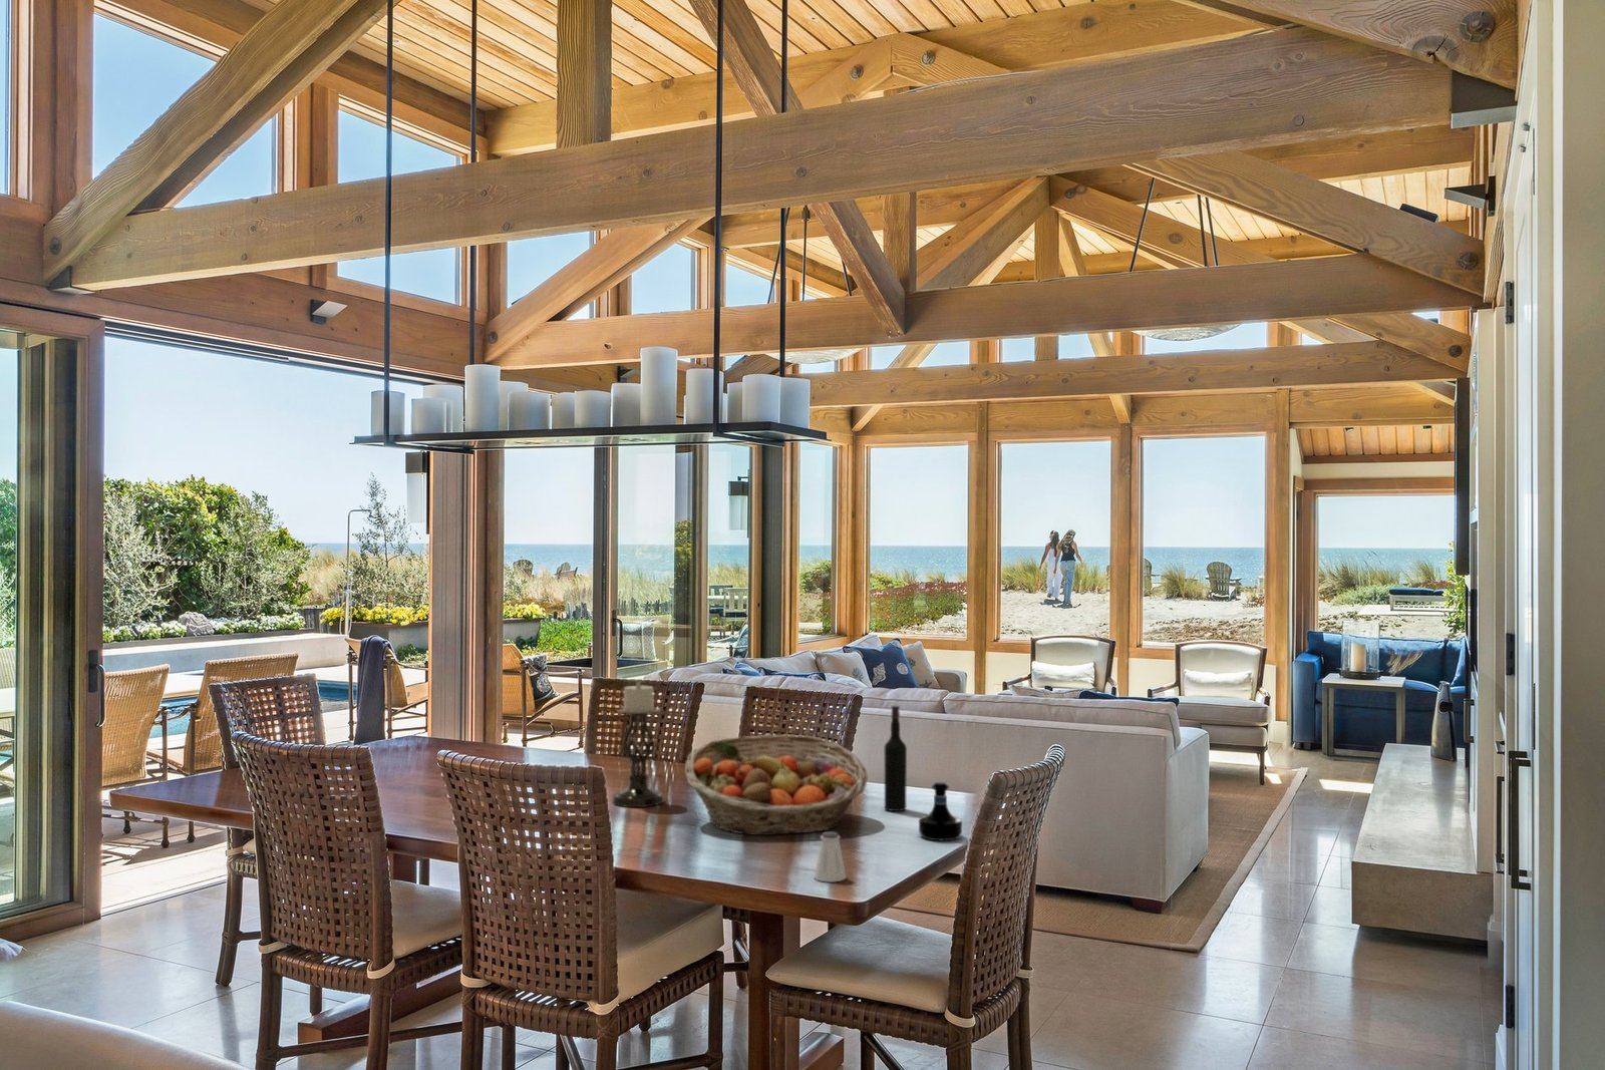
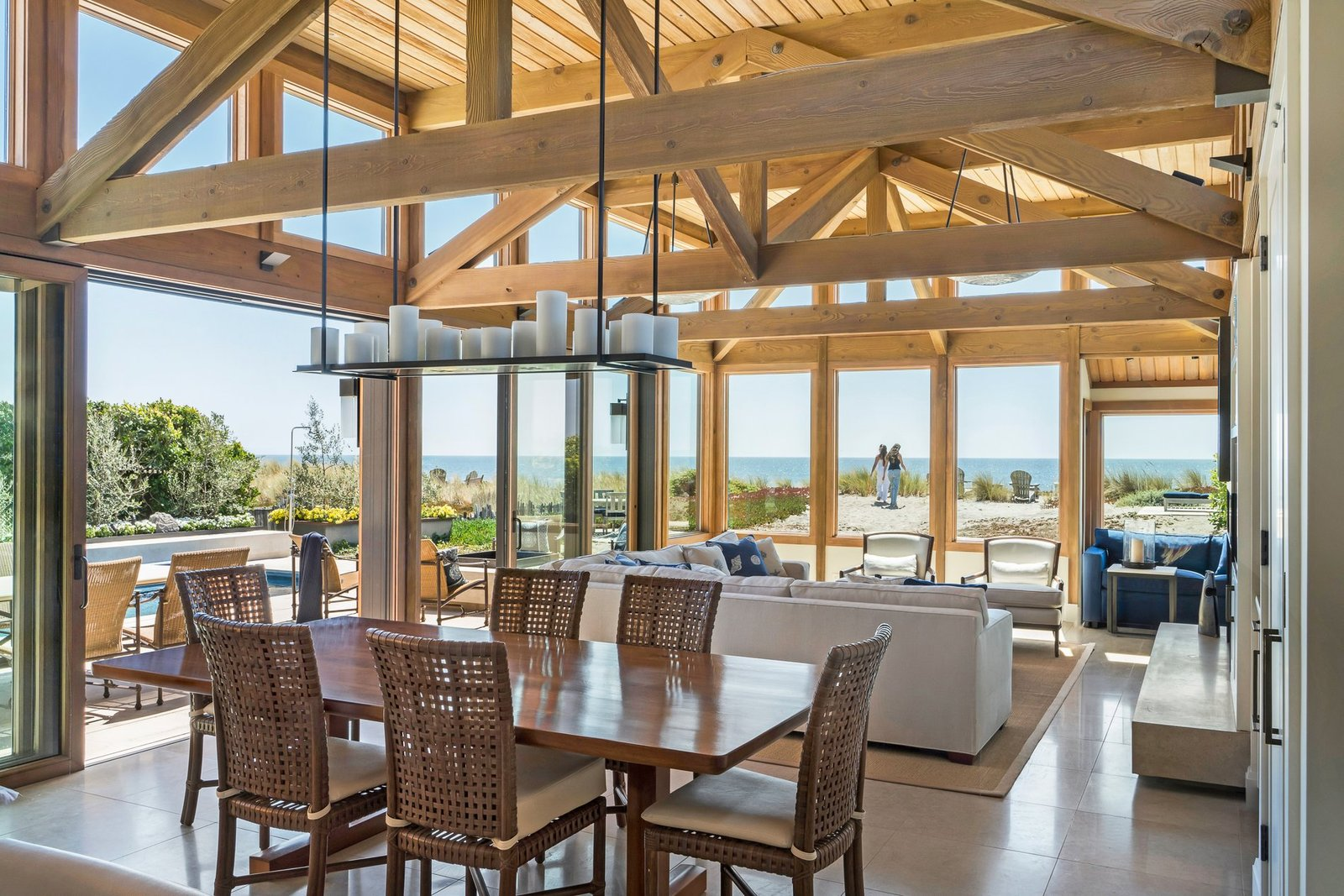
- saltshaker [813,830,847,883]
- fruit basket [684,734,868,836]
- tequila bottle [918,781,963,842]
- wine bottle [884,705,908,812]
- candle holder [611,681,665,808]
